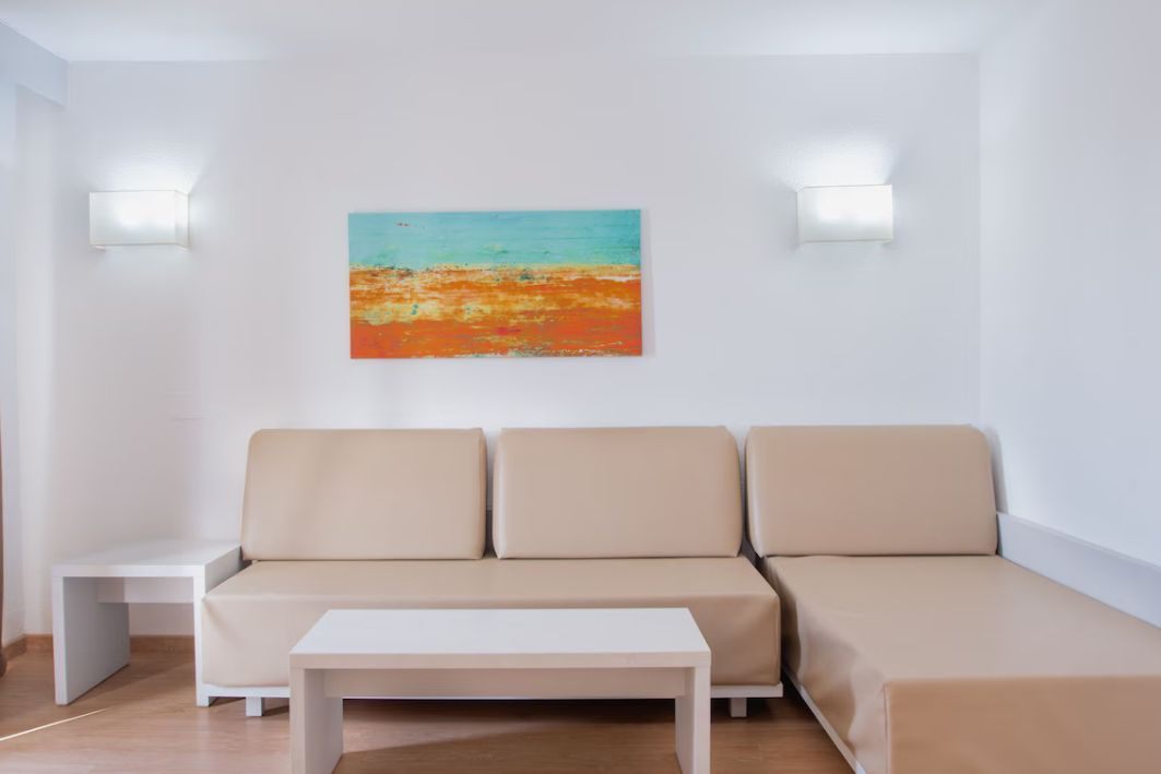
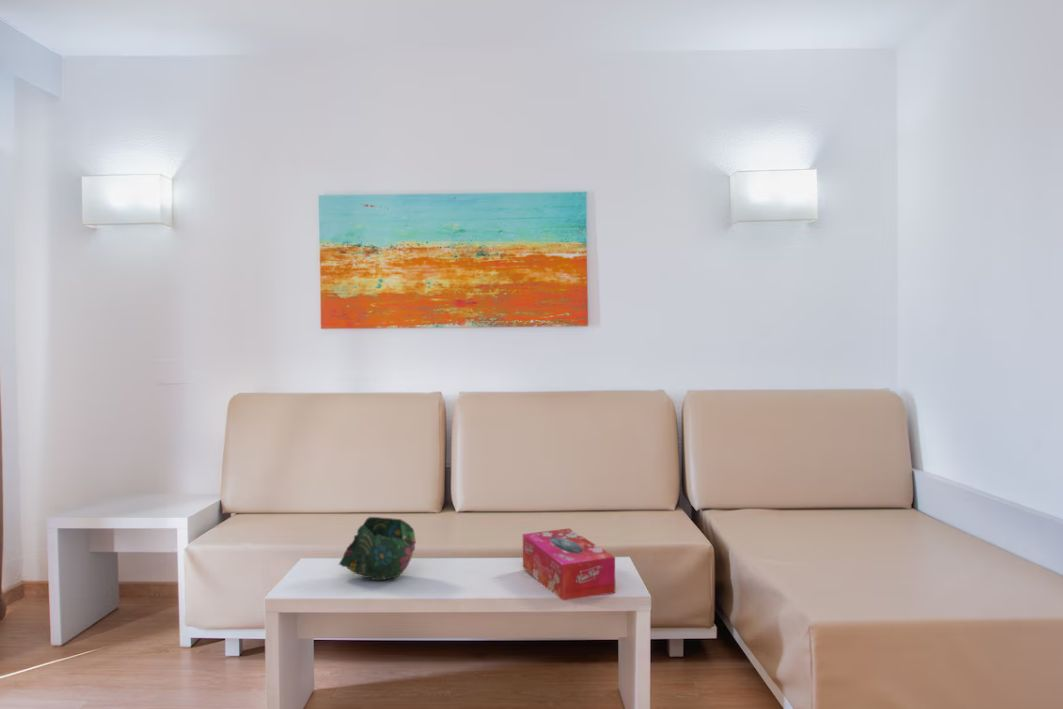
+ decorative bowl [338,516,417,582]
+ tissue box [522,528,616,601]
